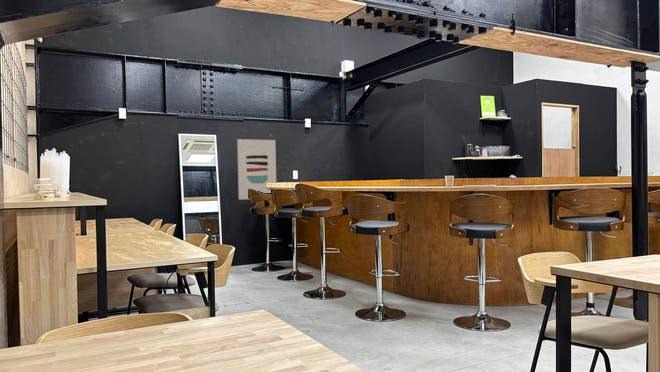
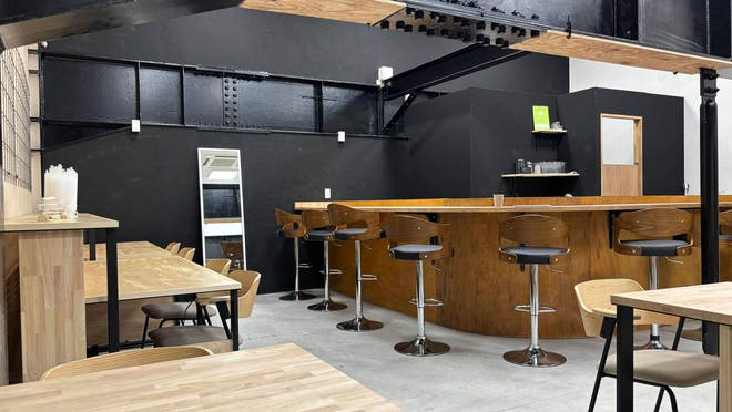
- wall art [236,138,277,201]
